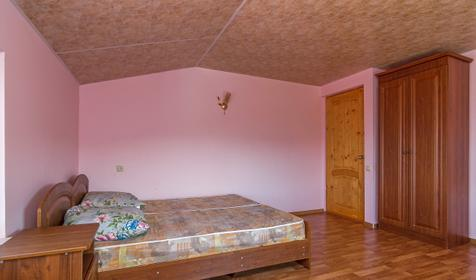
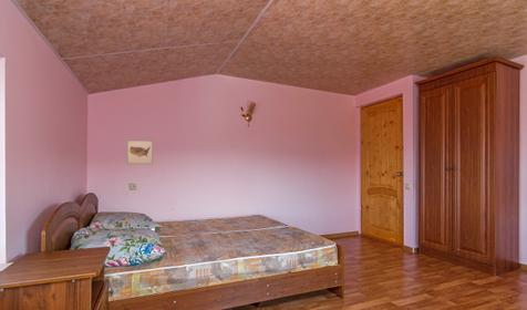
+ wall art [126,138,154,165]
